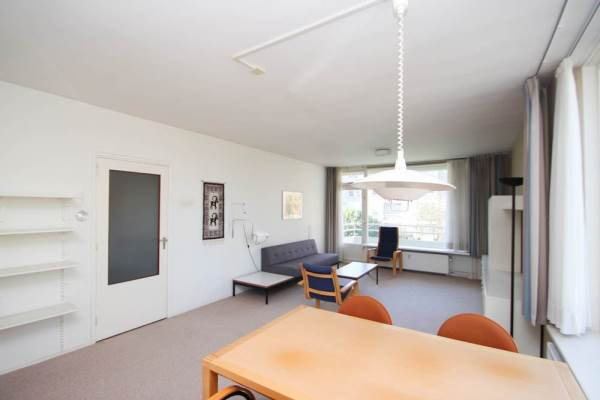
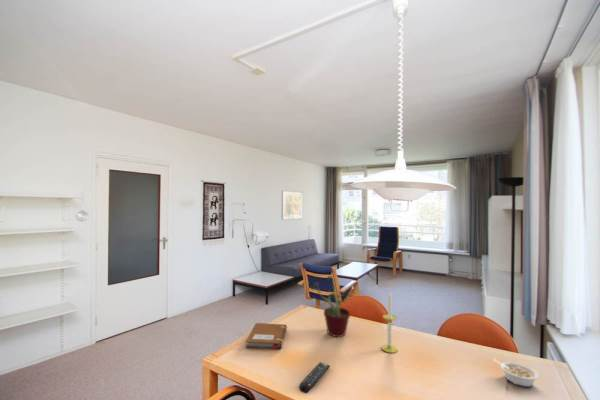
+ potted plant [305,275,353,338]
+ candle [380,291,399,354]
+ legume [492,358,540,388]
+ remote control [298,361,331,394]
+ notebook [244,322,288,350]
